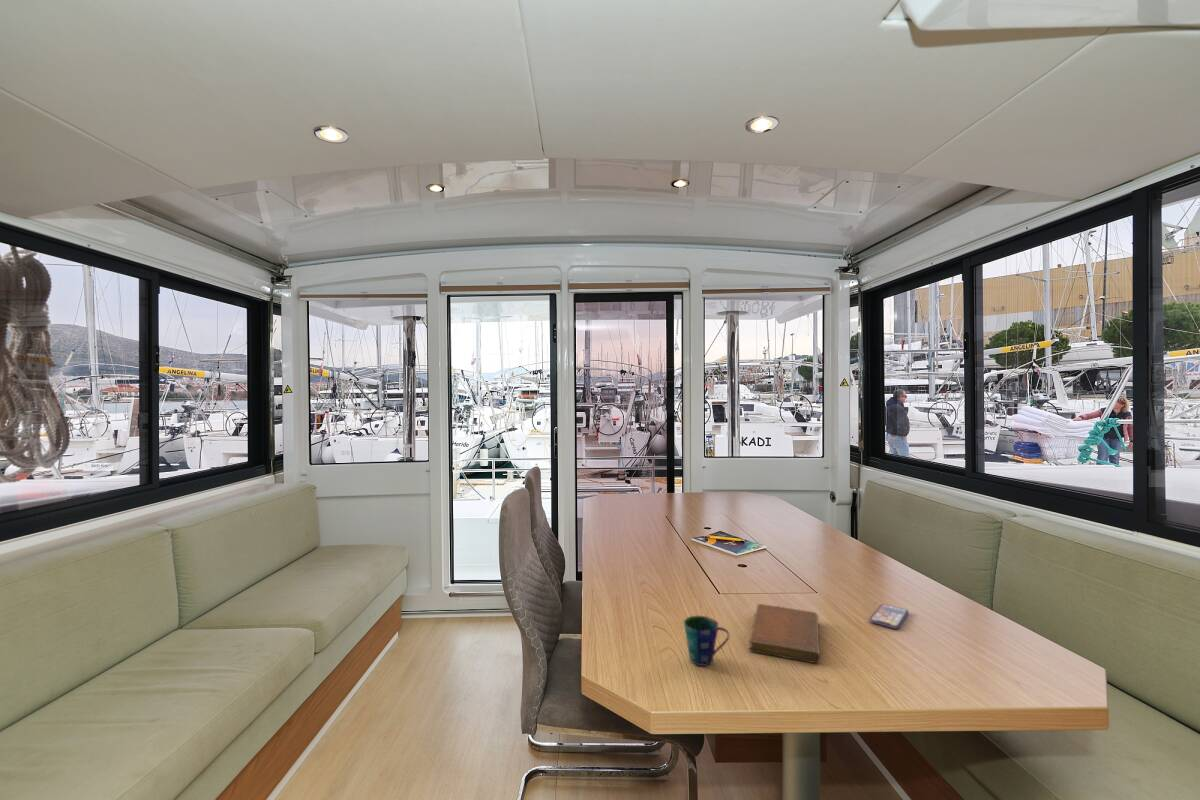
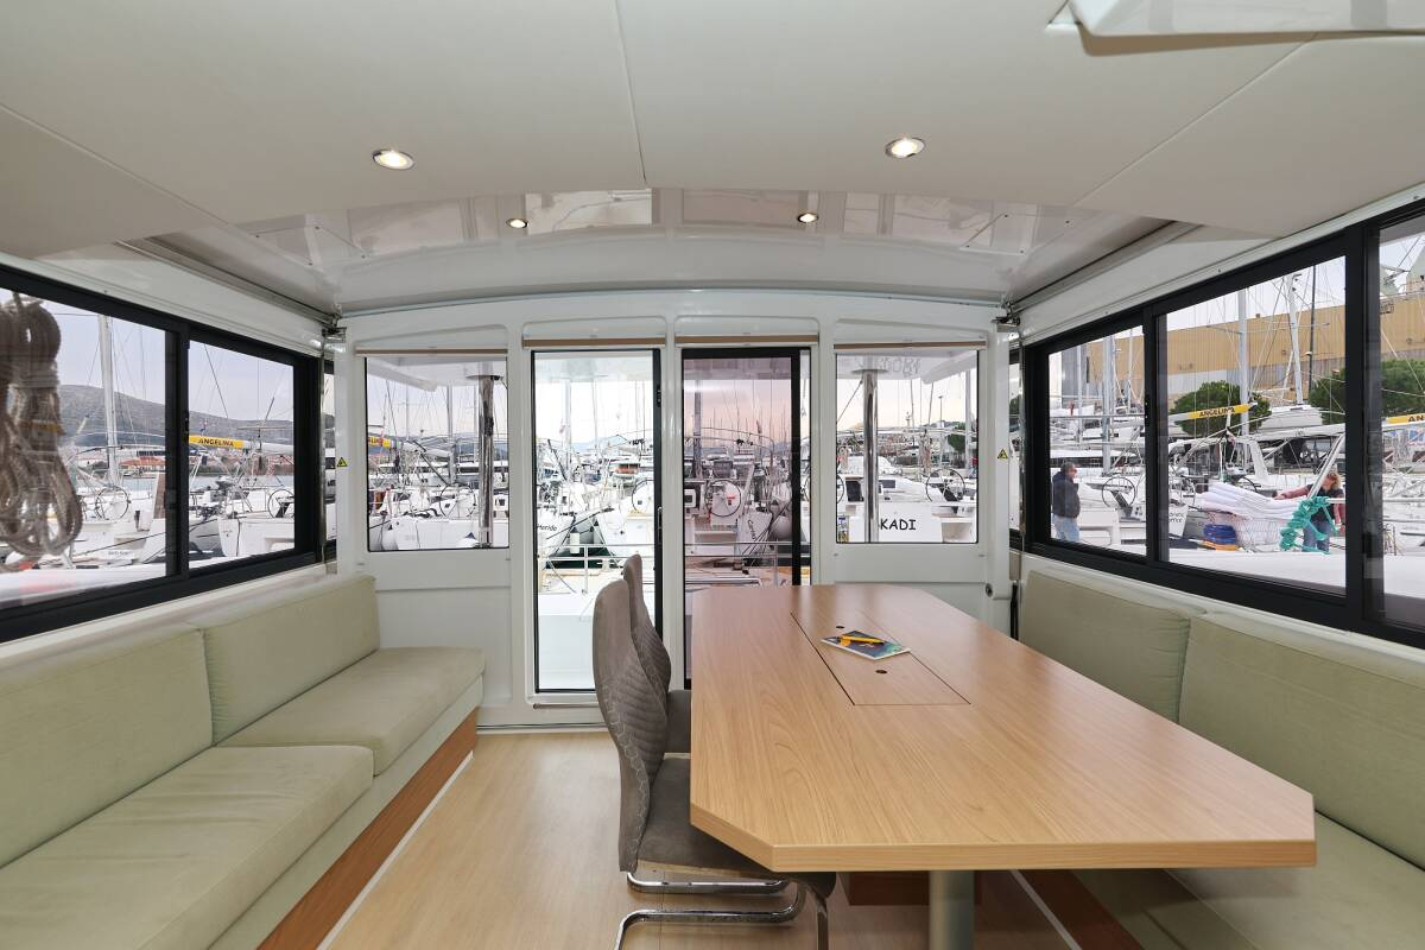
- smartphone [869,603,909,630]
- notebook [748,603,821,664]
- cup [683,615,730,667]
